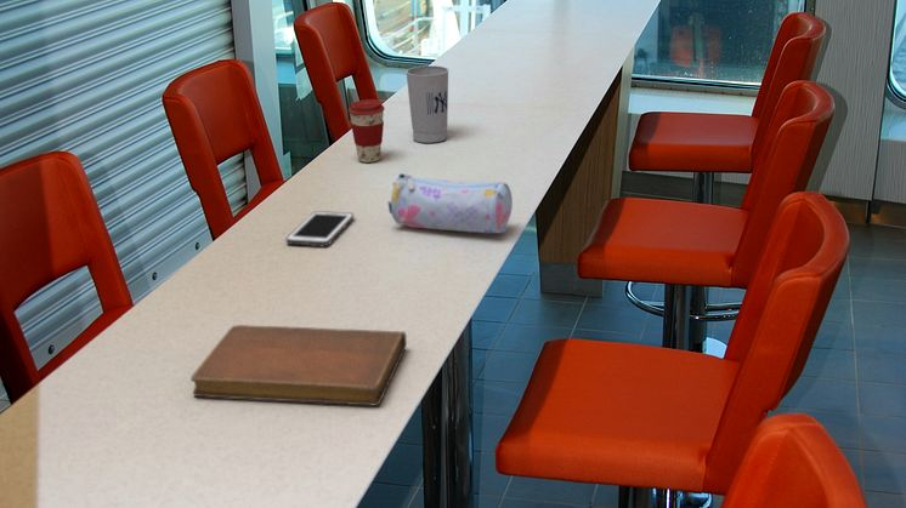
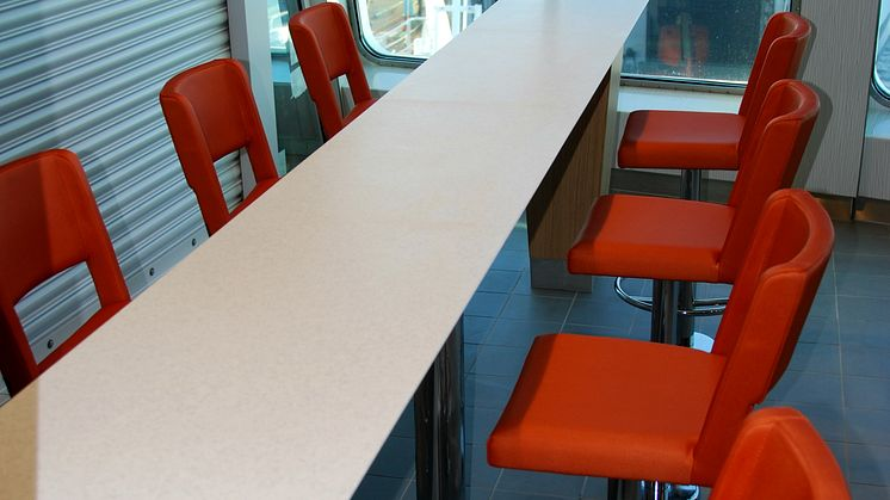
- cell phone [285,210,355,247]
- cup [404,64,449,144]
- notebook [189,324,408,406]
- coffee cup [347,98,386,164]
- pencil case [386,172,514,234]
